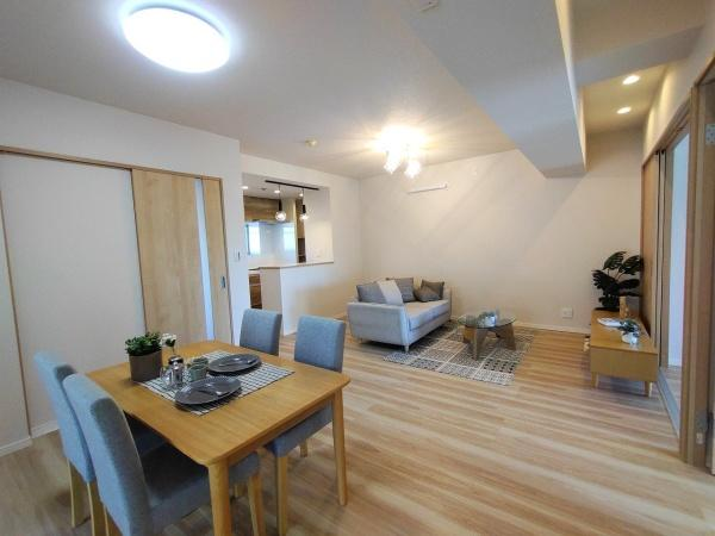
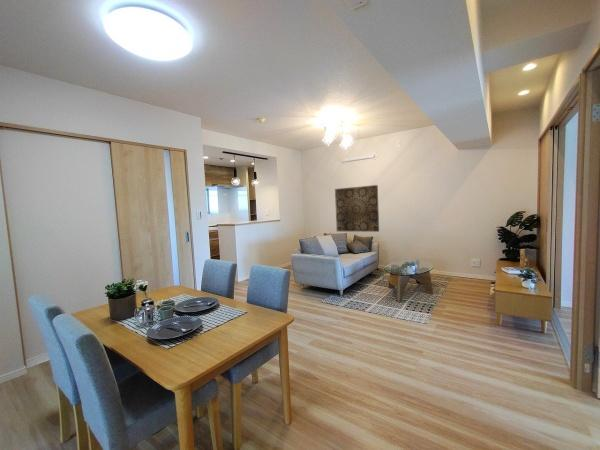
+ wall art [334,184,380,233]
